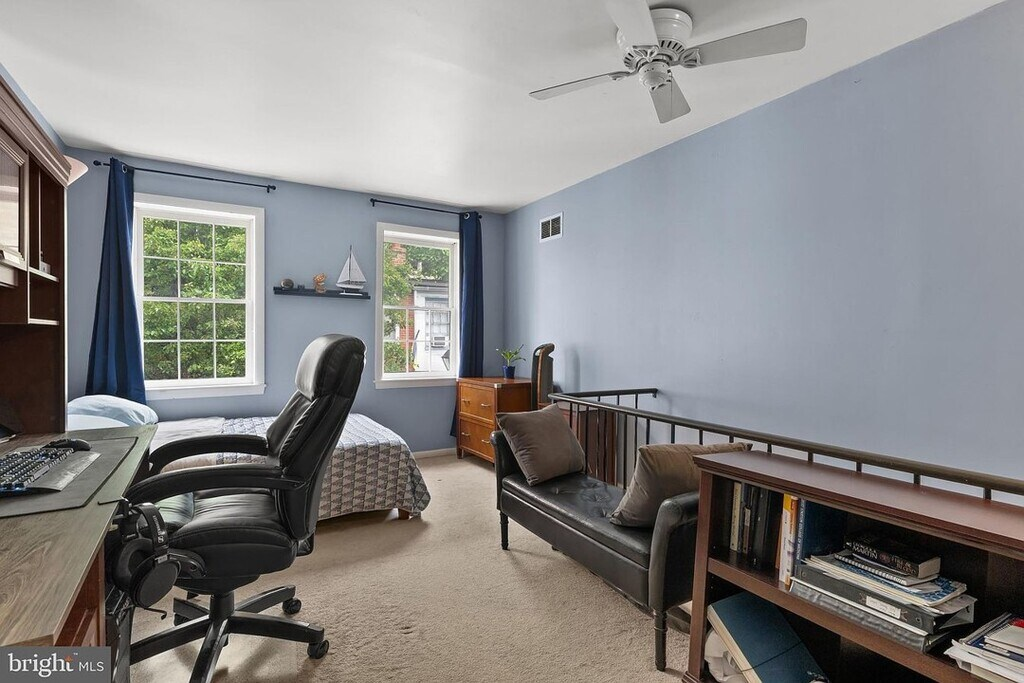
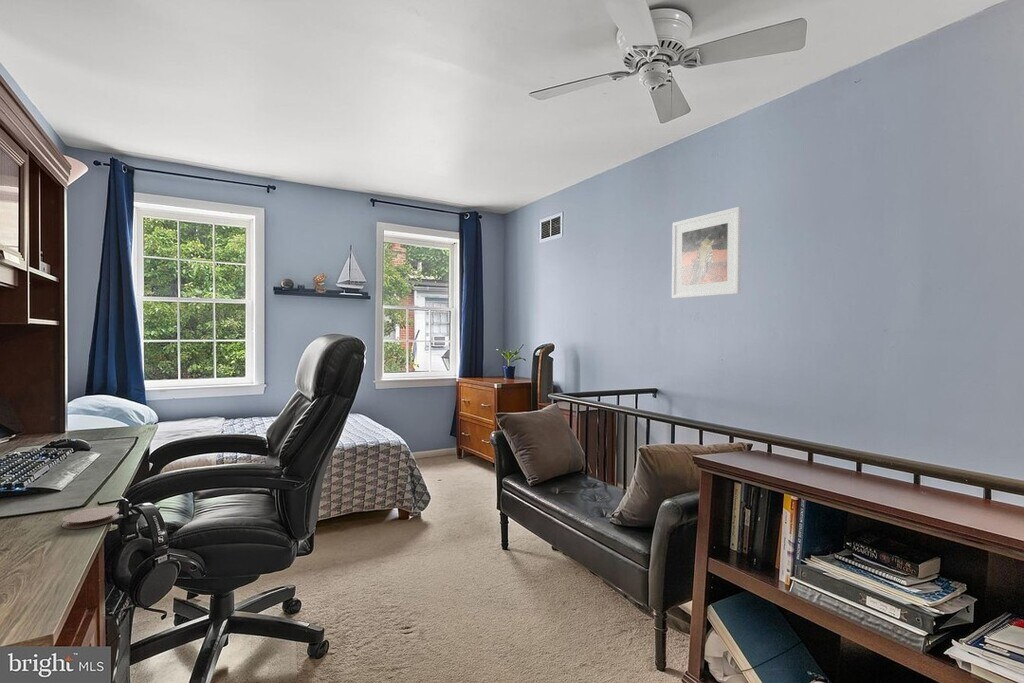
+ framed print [671,206,742,300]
+ coaster [61,506,120,530]
